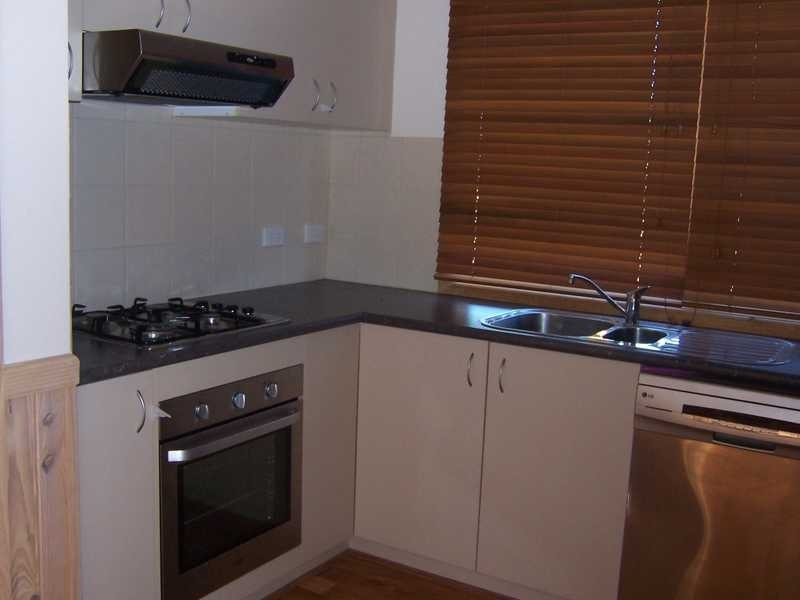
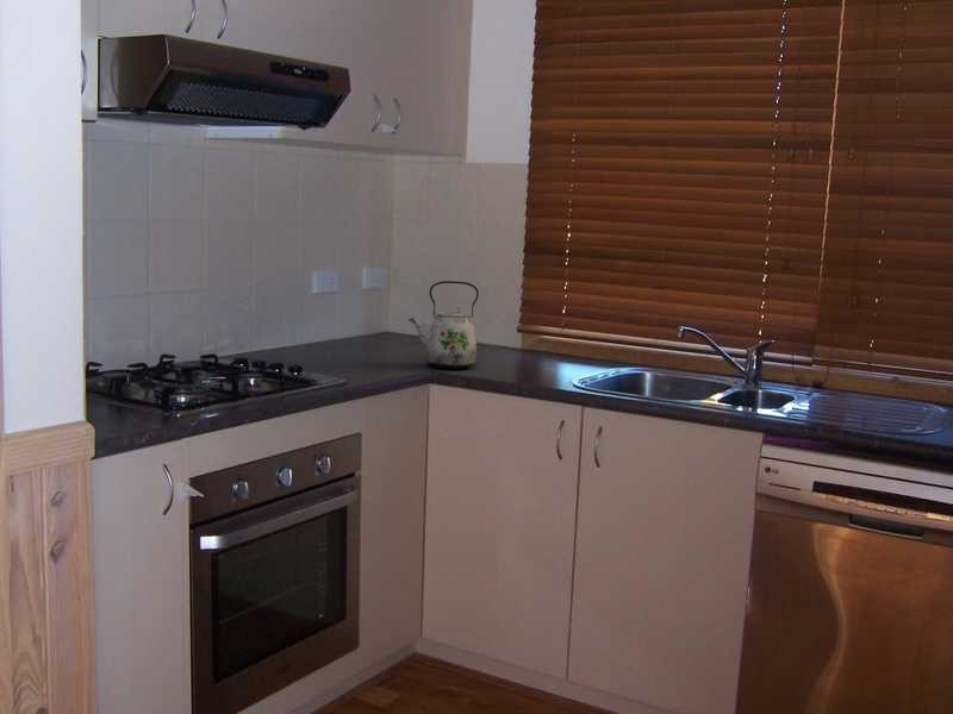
+ kettle [407,280,480,370]
